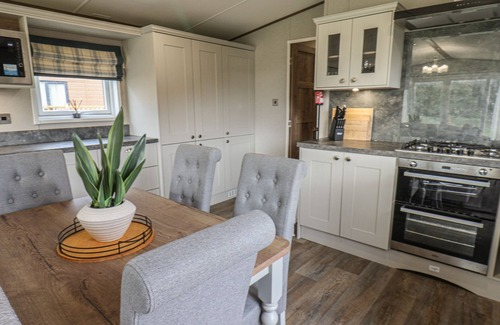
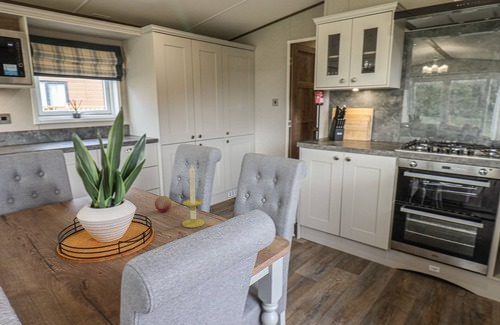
+ fruit [154,195,172,213]
+ candle [181,164,206,229]
